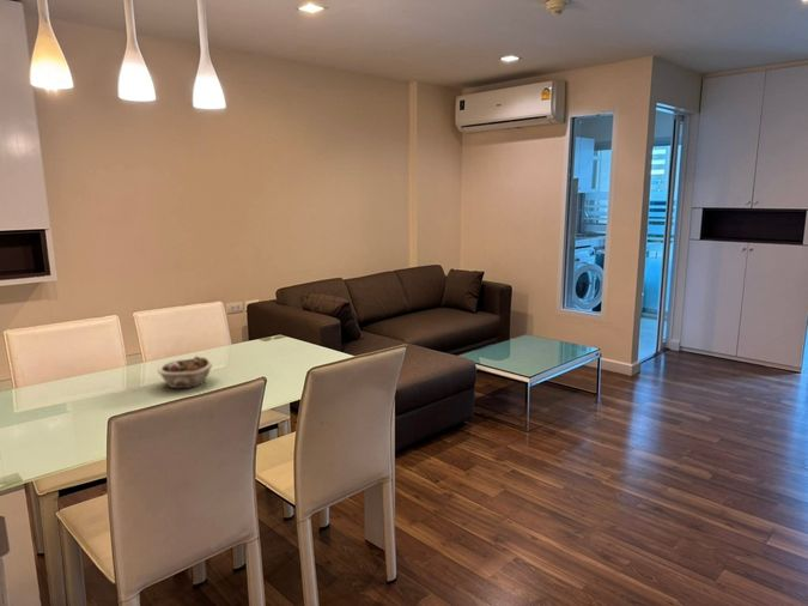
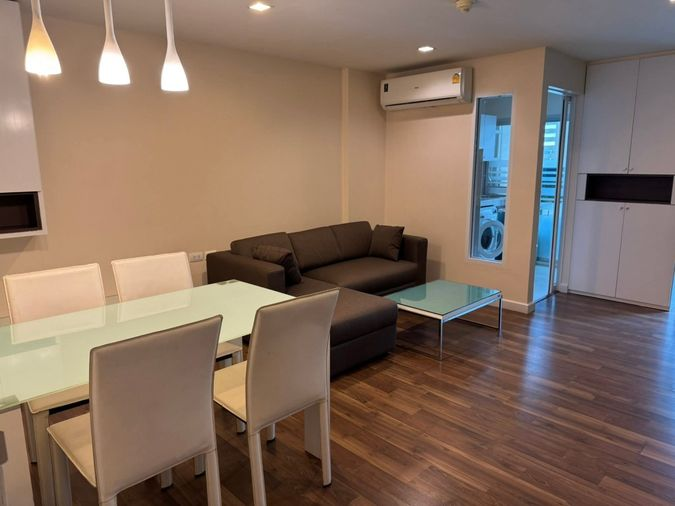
- succulent planter [157,356,213,389]
